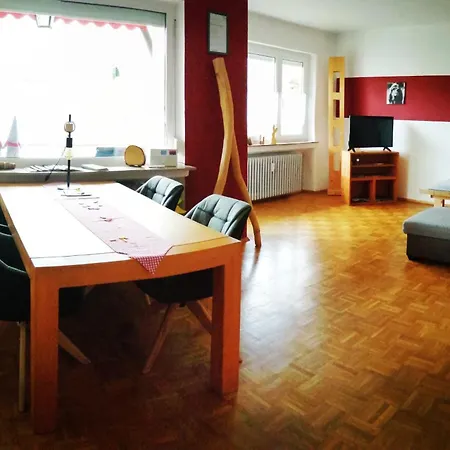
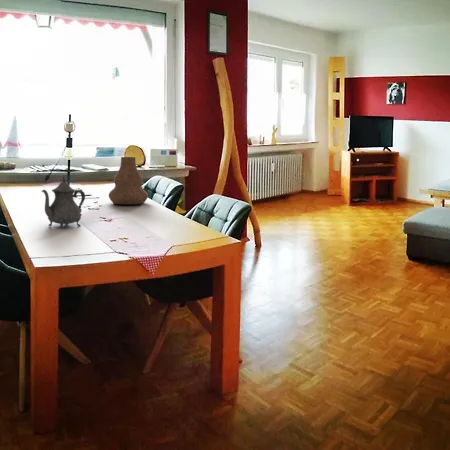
+ vase [108,156,149,205]
+ teapot [40,174,86,228]
